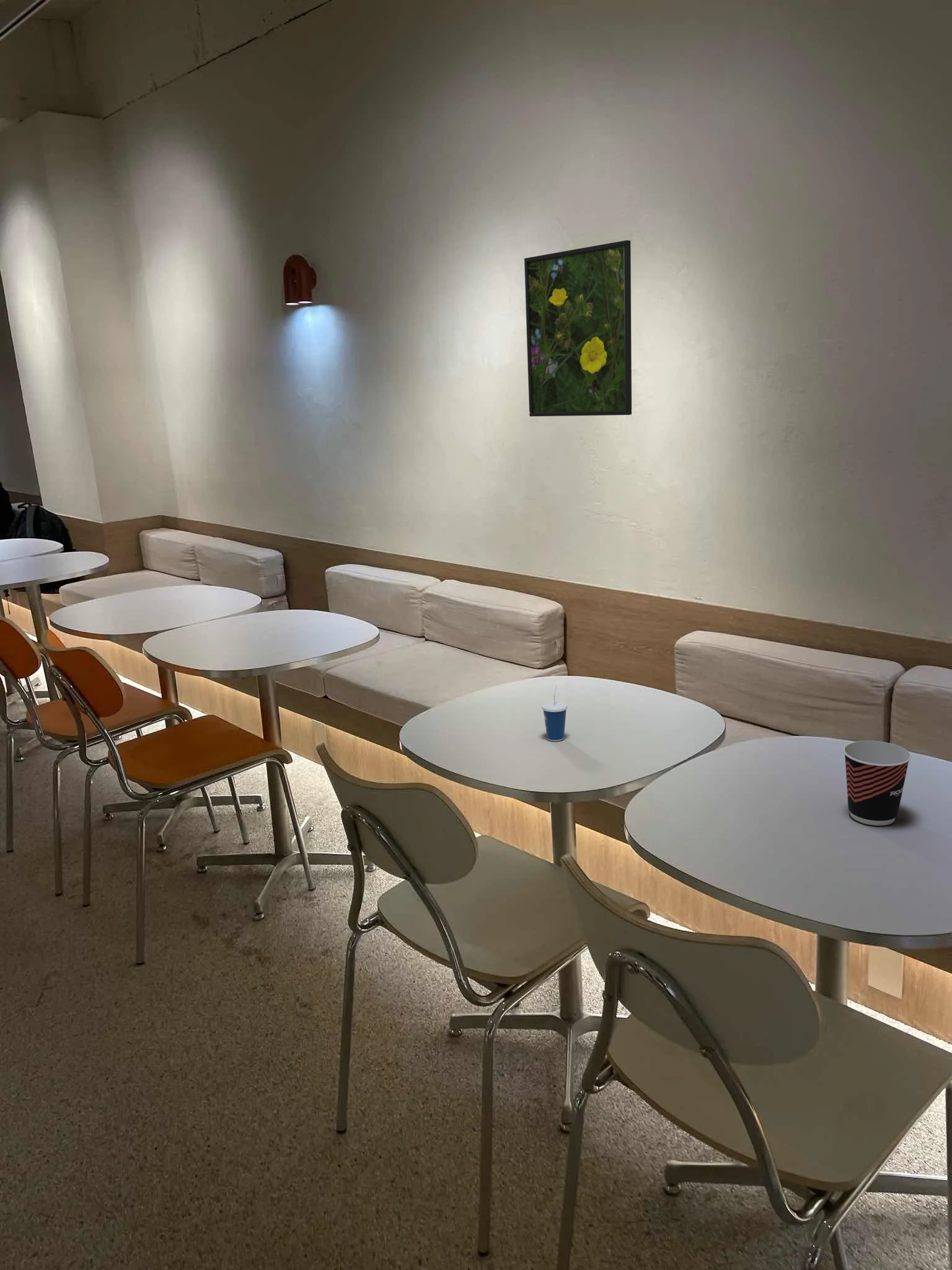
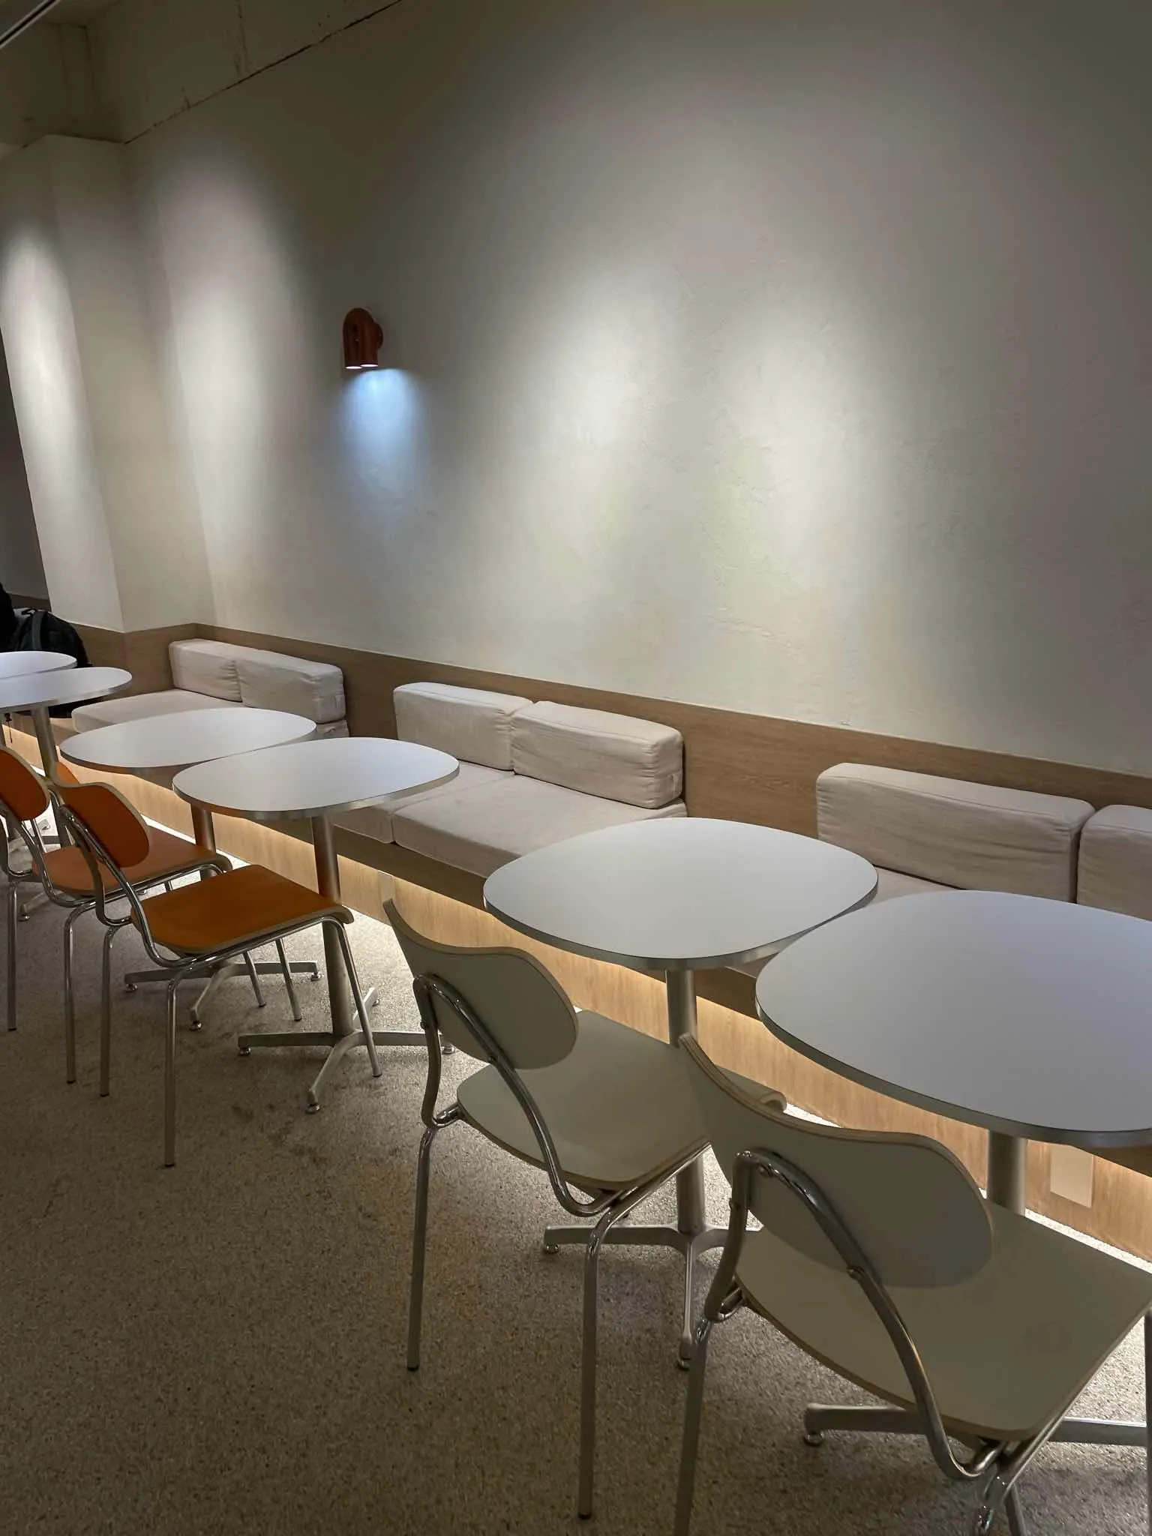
- cup [843,740,912,826]
- cup [541,684,568,742]
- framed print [523,239,632,417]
